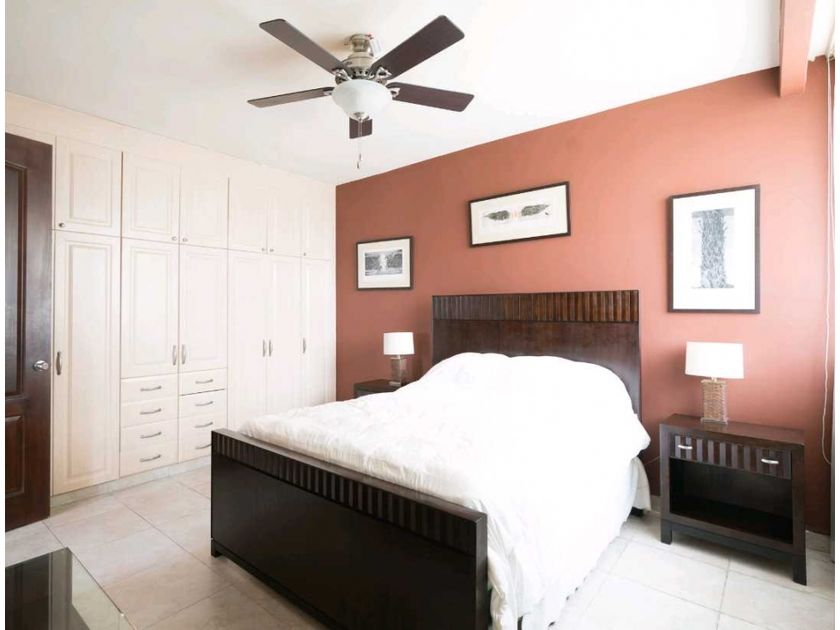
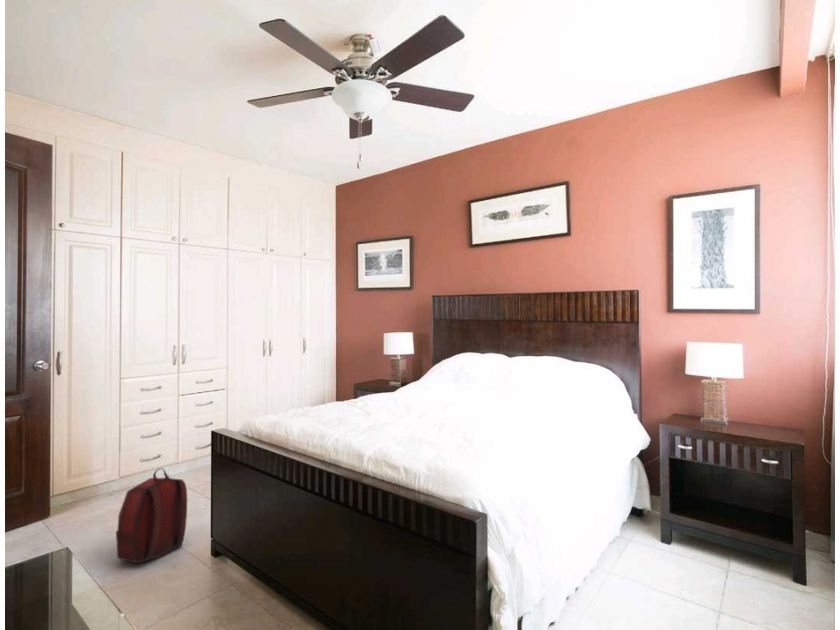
+ backpack [115,467,188,564]
